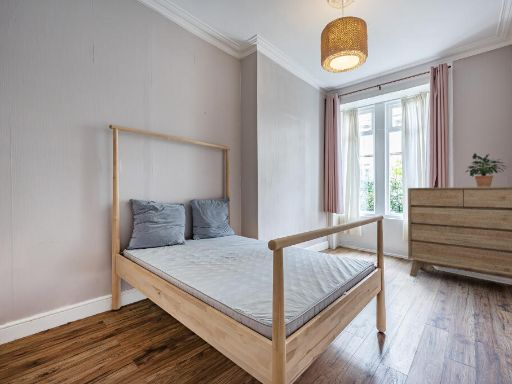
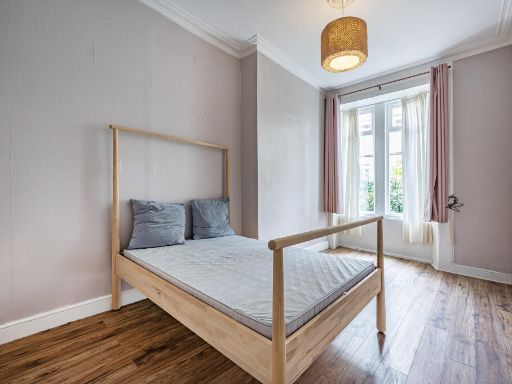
- dresser [407,185,512,280]
- potted plant [464,152,509,187]
